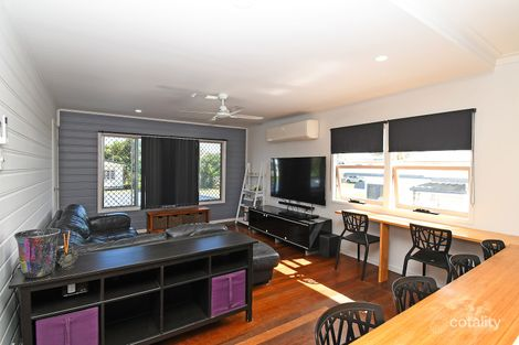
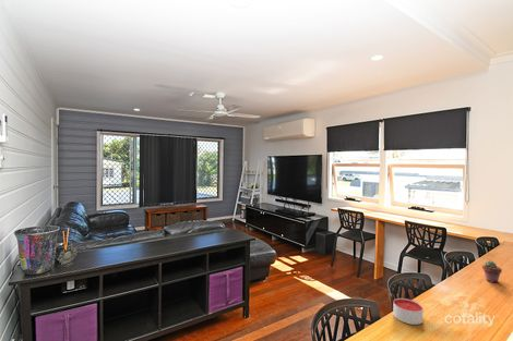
+ potted succulent [481,259,503,283]
+ candle [392,297,423,326]
